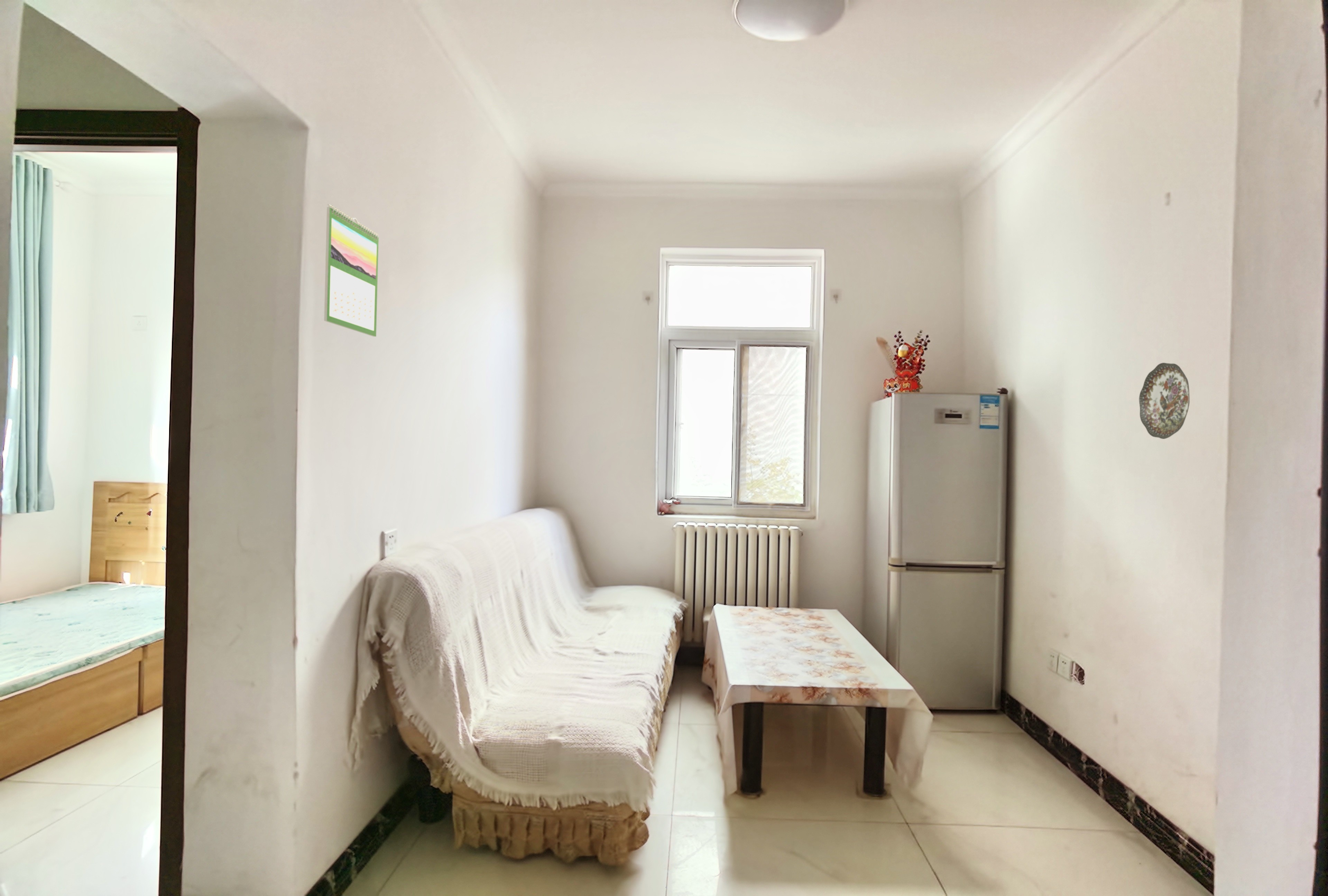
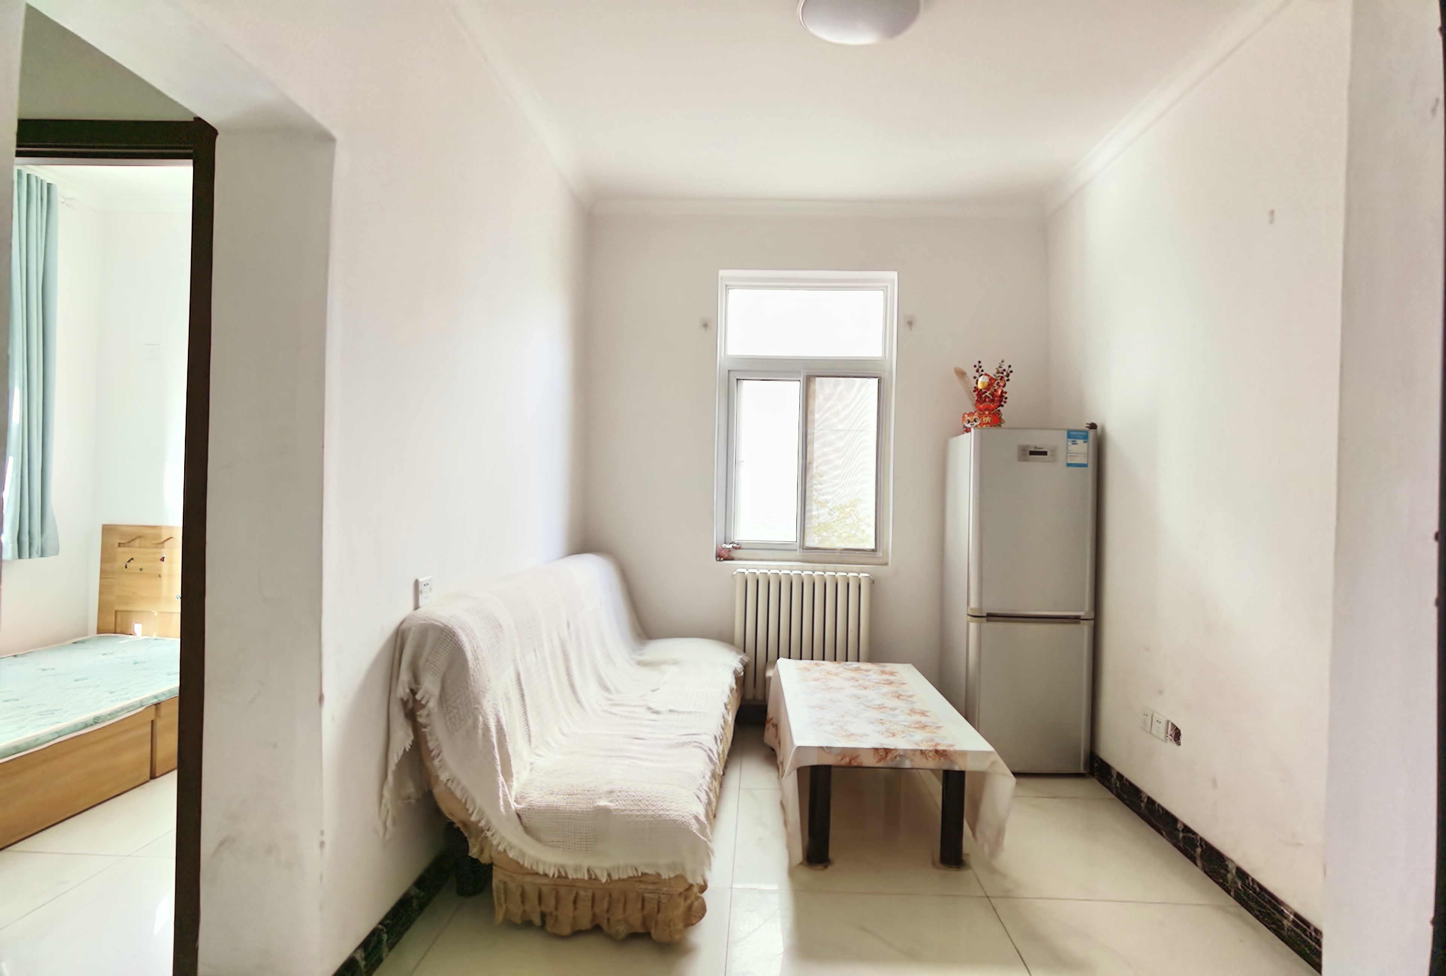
- decorative plate [1139,362,1190,439]
- calendar [324,204,379,337]
